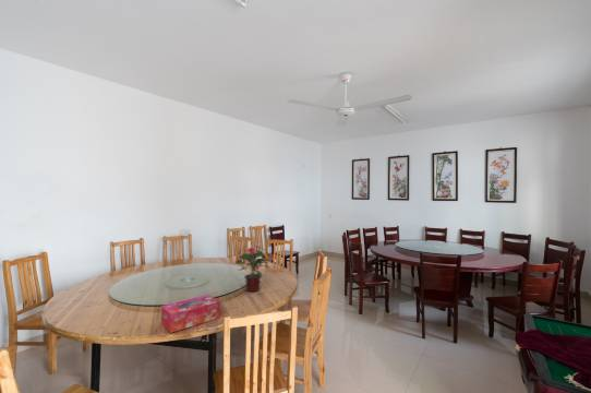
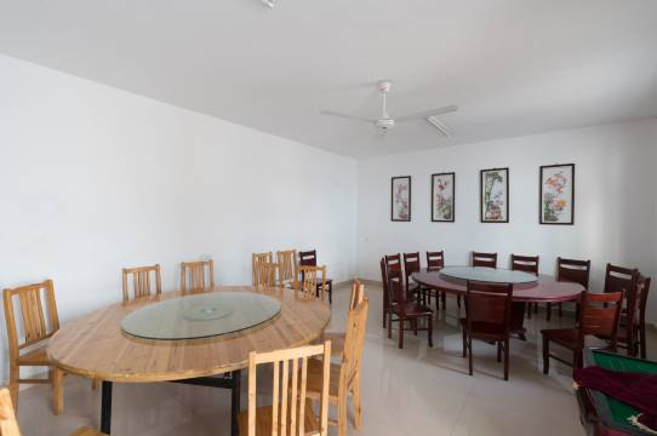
- tissue box [160,294,221,334]
- potted flower [234,245,272,293]
